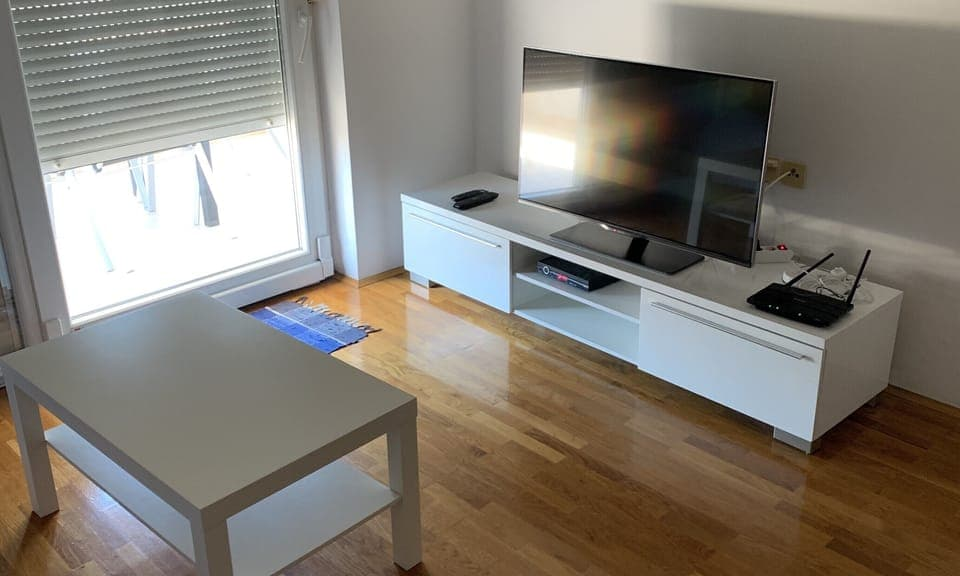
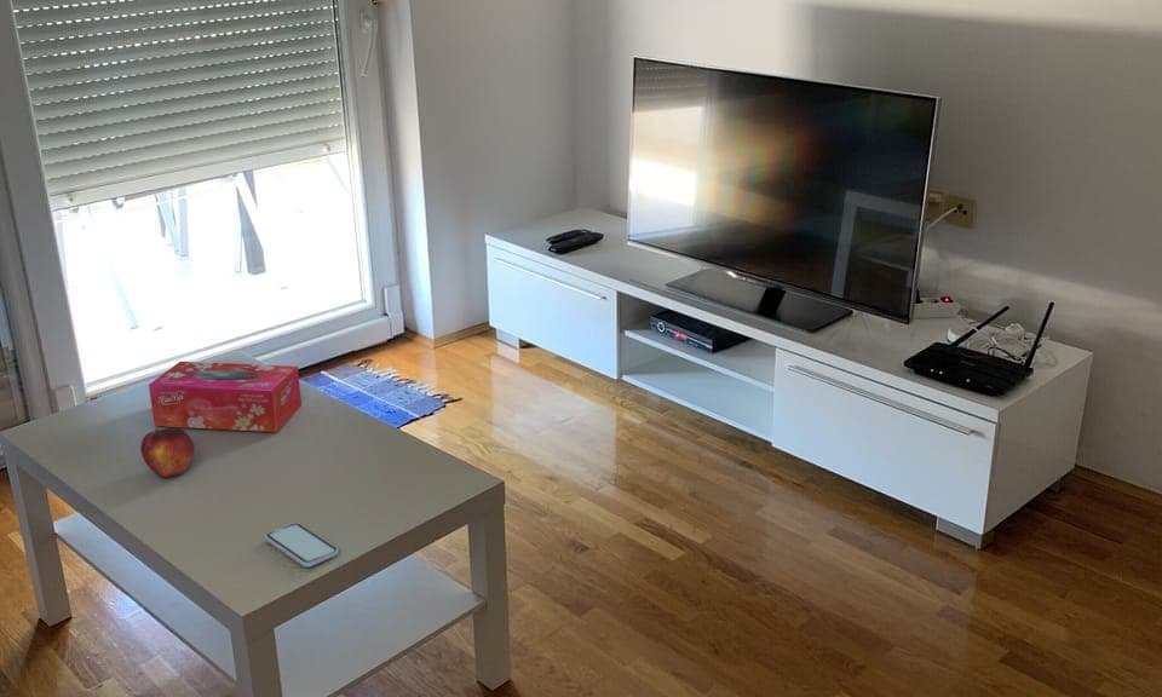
+ smartphone [264,522,340,568]
+ fruit [139,427,196,479]
+ tissue box [148,361,303,433]
